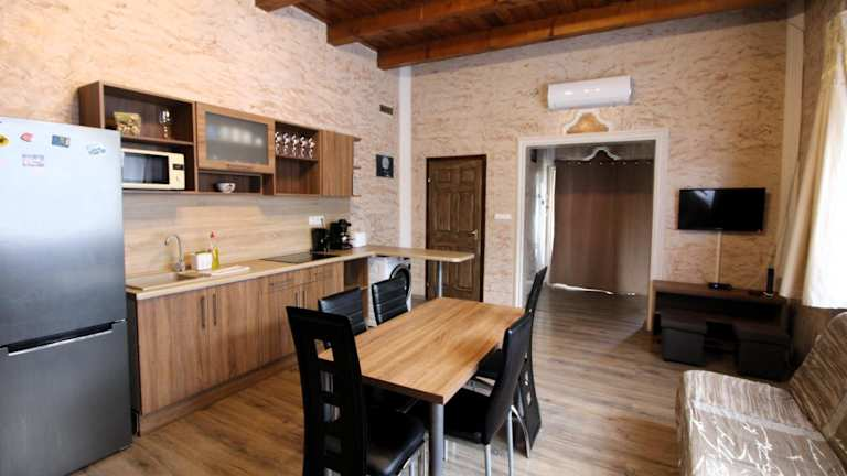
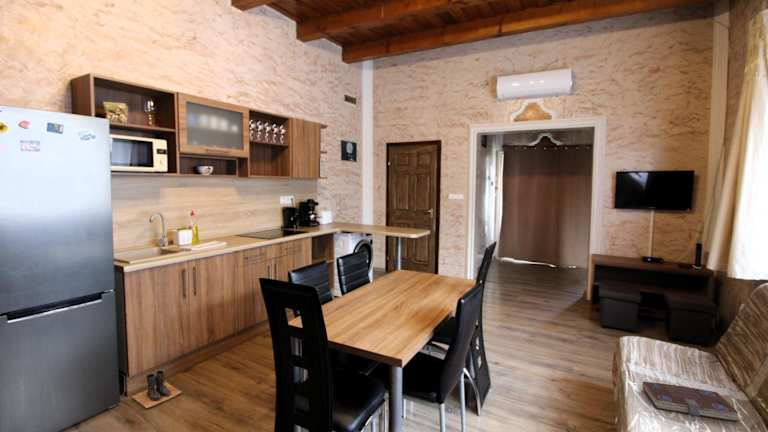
+ boots [131,369,183,409]
+ book [641,381,741,422]
